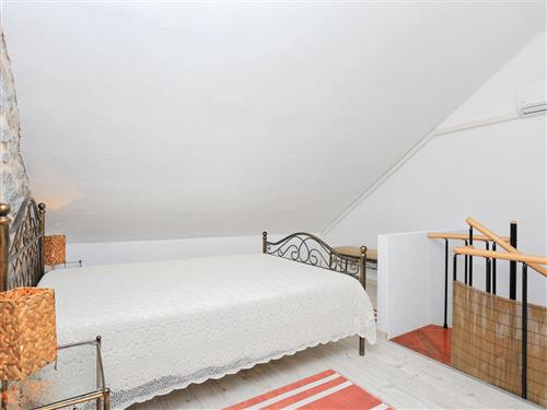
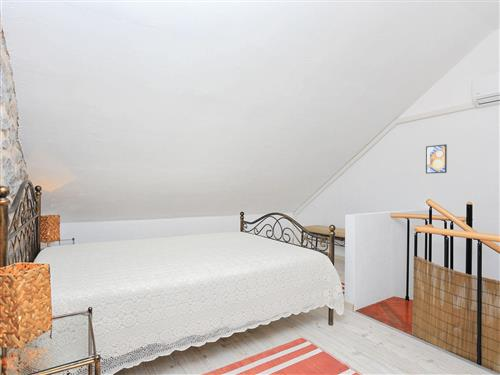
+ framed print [425,143,448,175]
